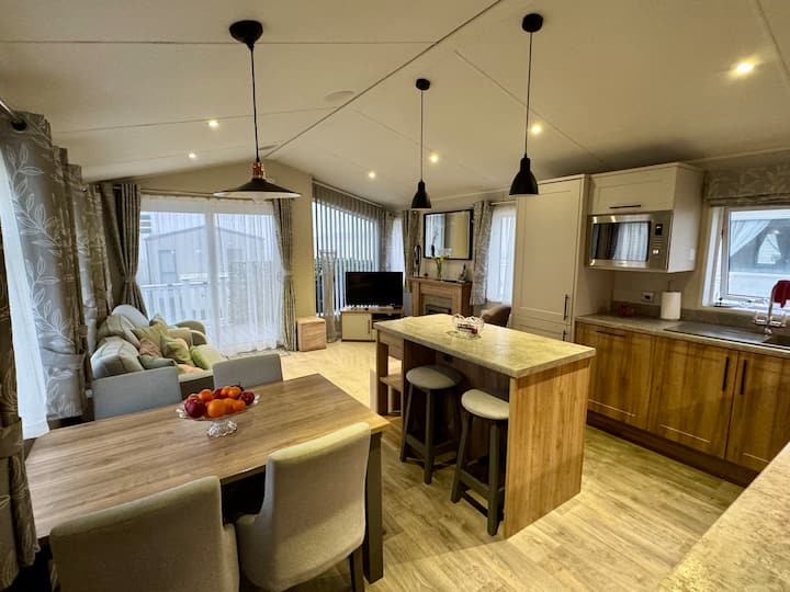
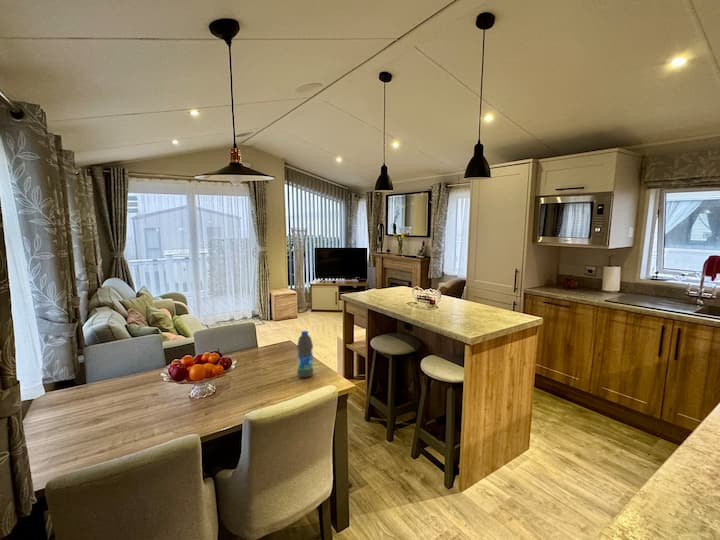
+ water bottle [296,330,314,379]
